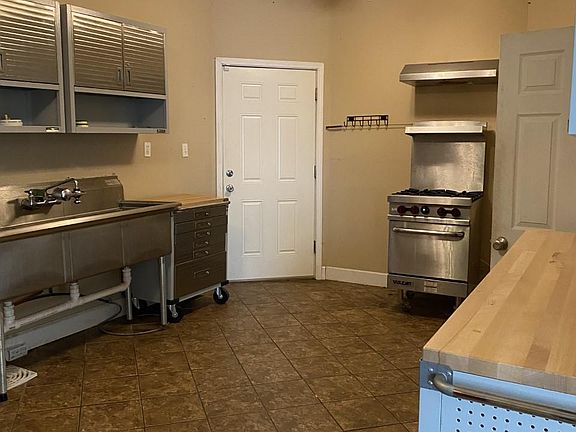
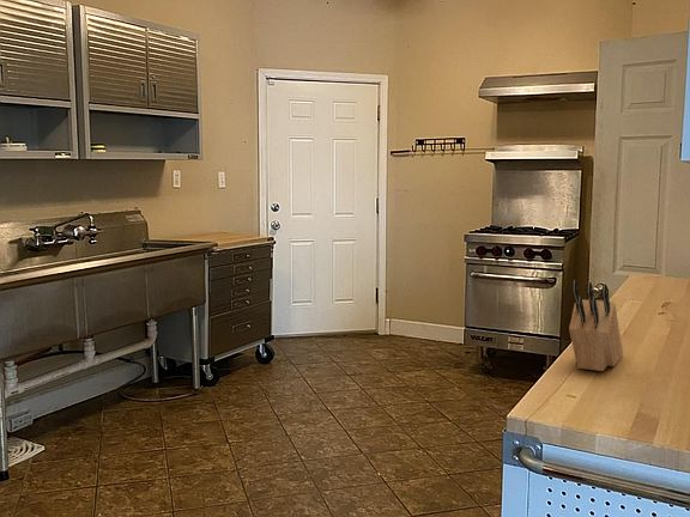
+ knife block [568,279,624,372]
